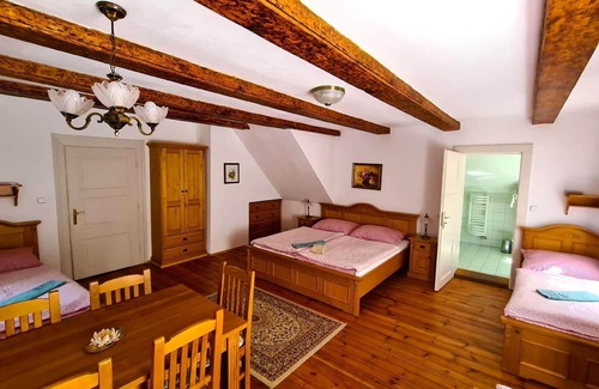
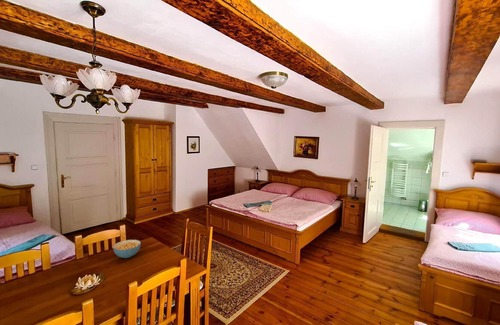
+ cereal bowl [112,239,142,259]
